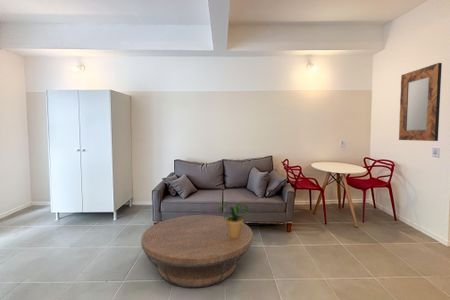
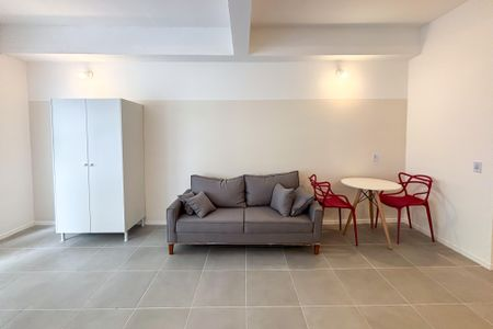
- potted plant [217,203,253,237]
- coffee table [140,214,254,288]
- home mirror [398,62,443,142]
